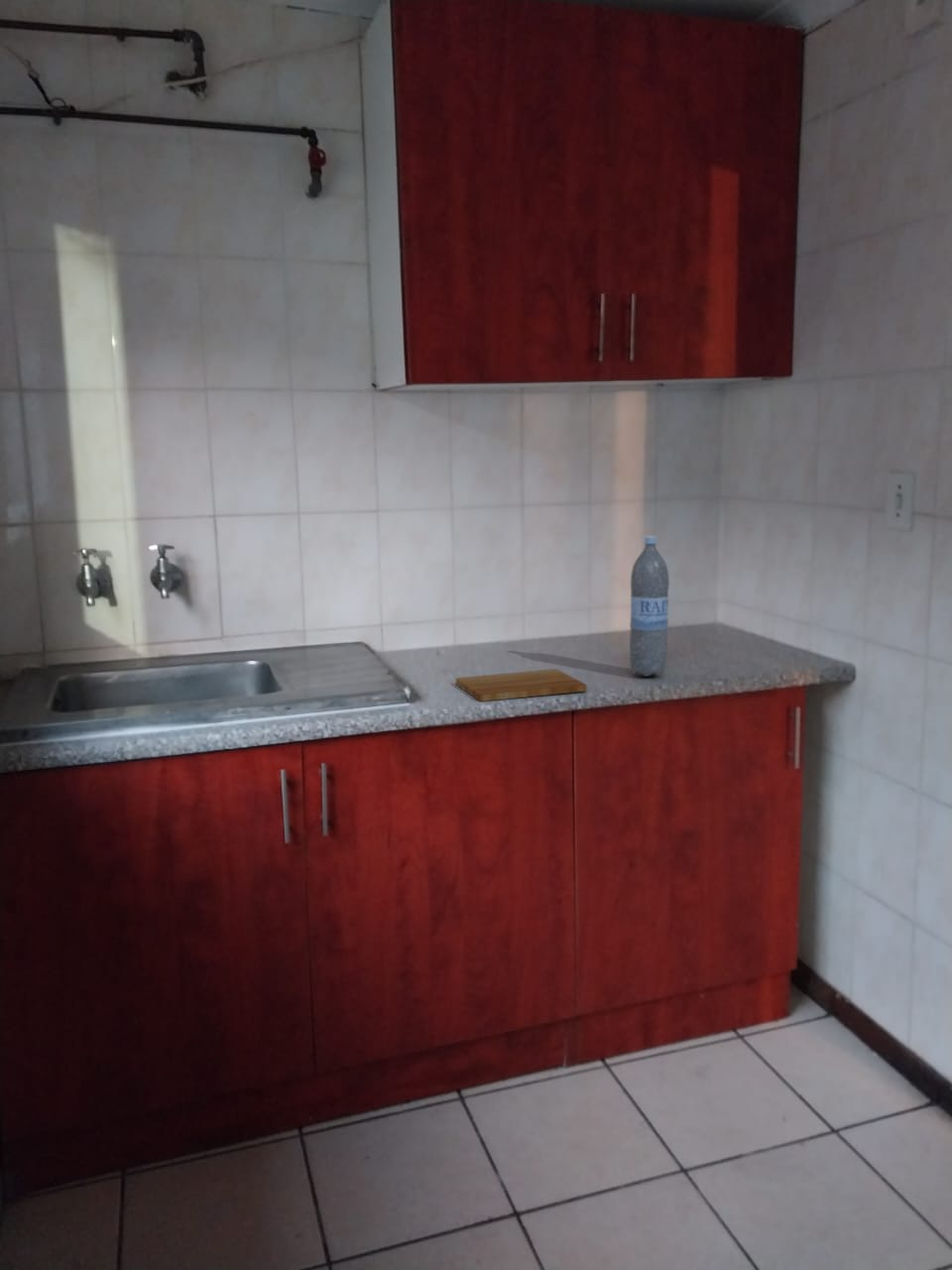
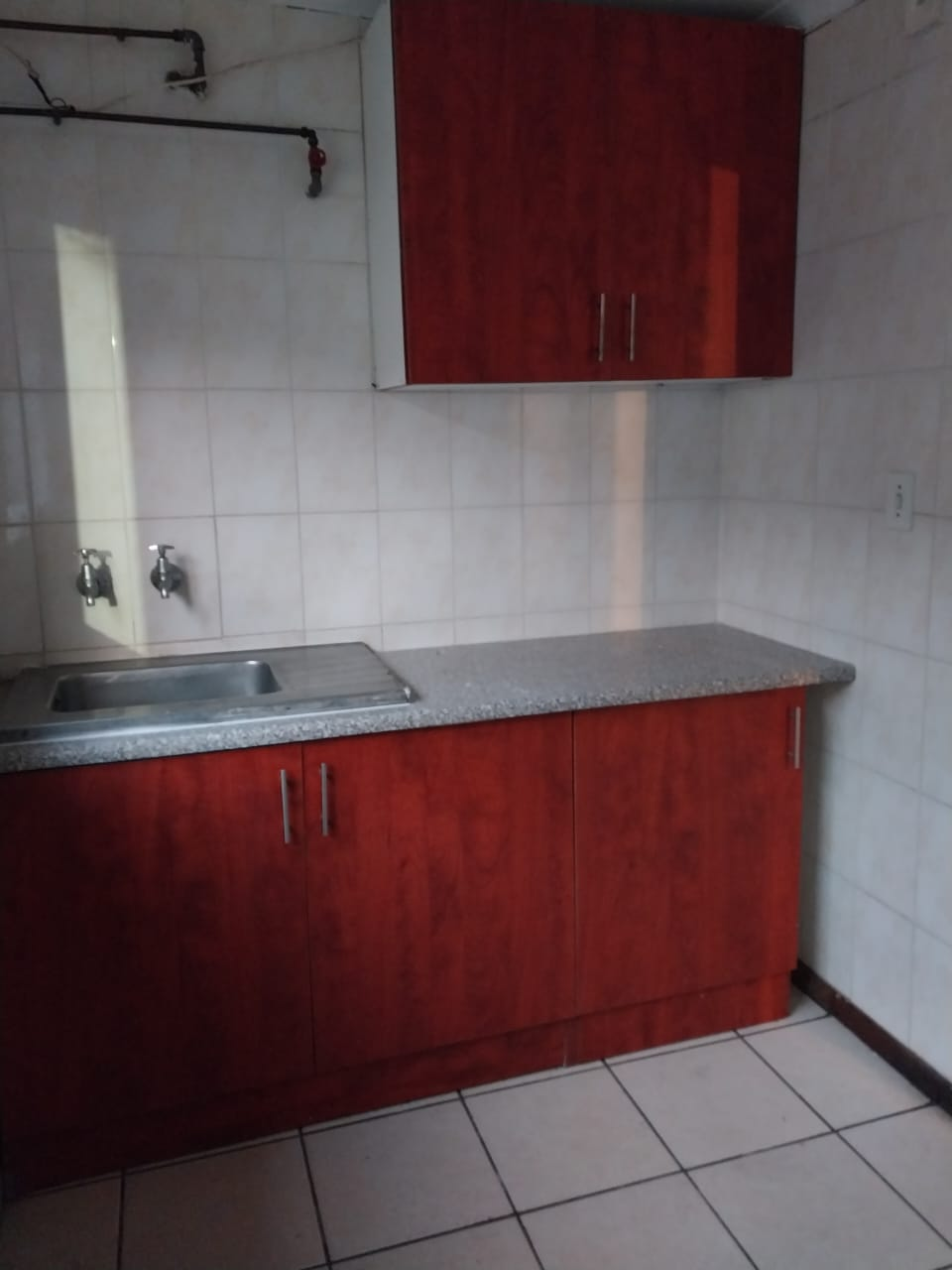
- water bottle [629,535,670,678]
- cutting board [455,668,587,702]
